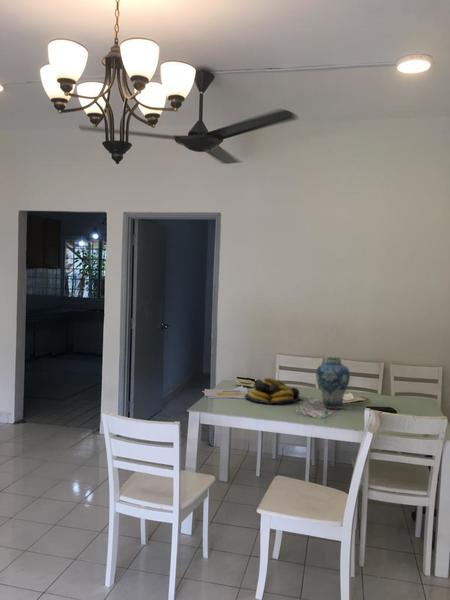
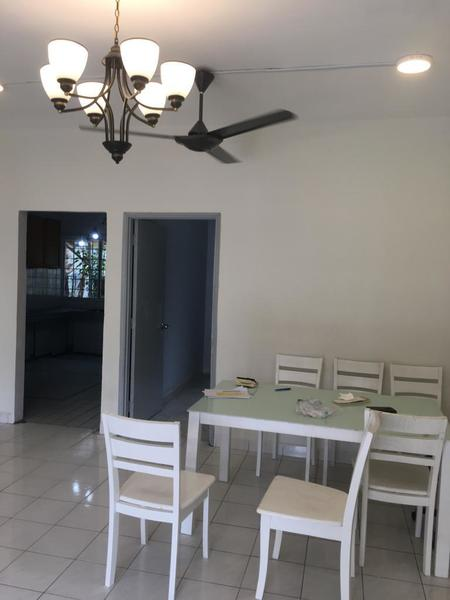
- vase [315,356,351,410]
- fruit bowl [244,377,300,404]
